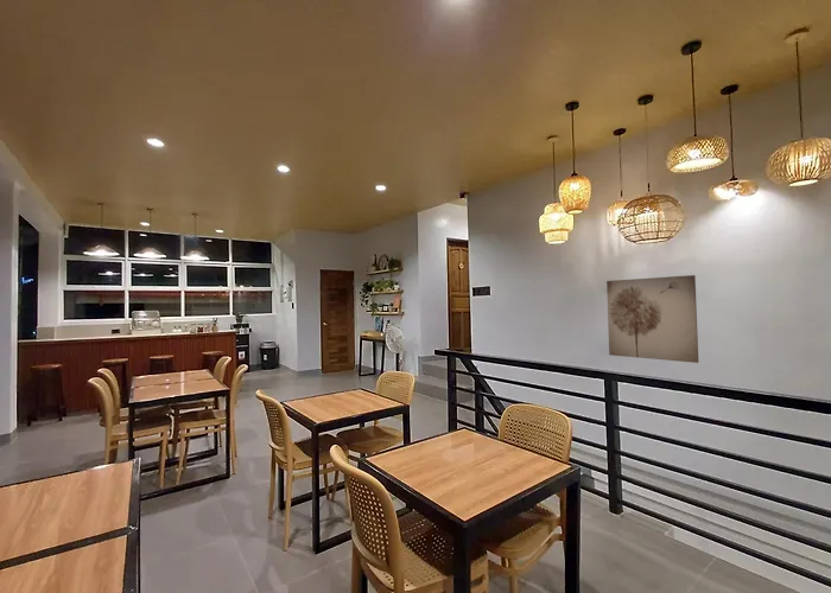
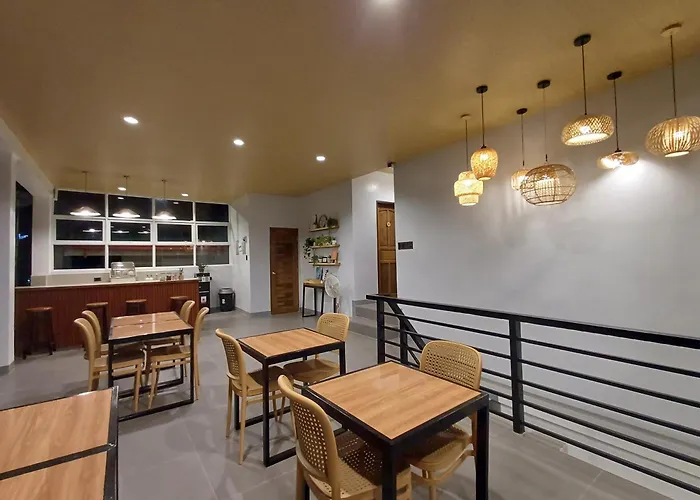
- wall art [605,274,699,364]
